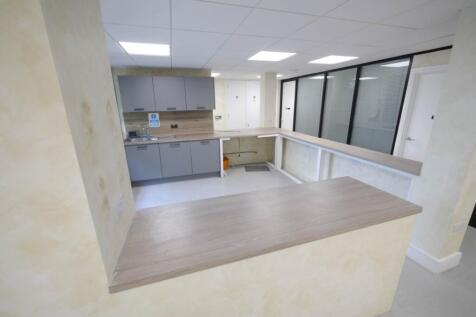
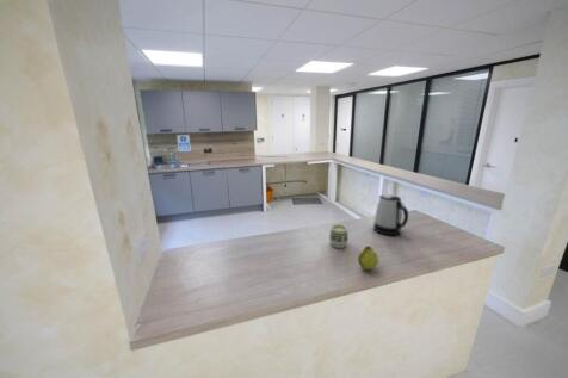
+ fruit [357,244,379,271]
+ kettle [372,193,409,236]
+ cup [328,223,350,249]
